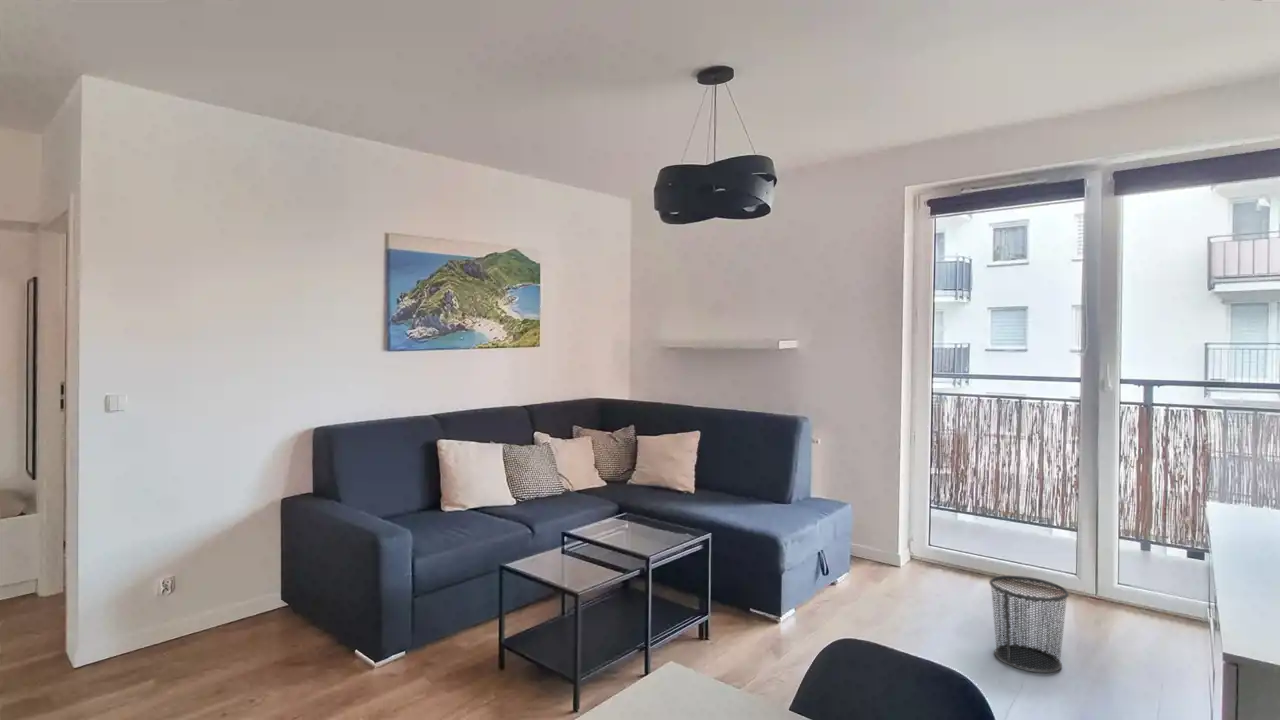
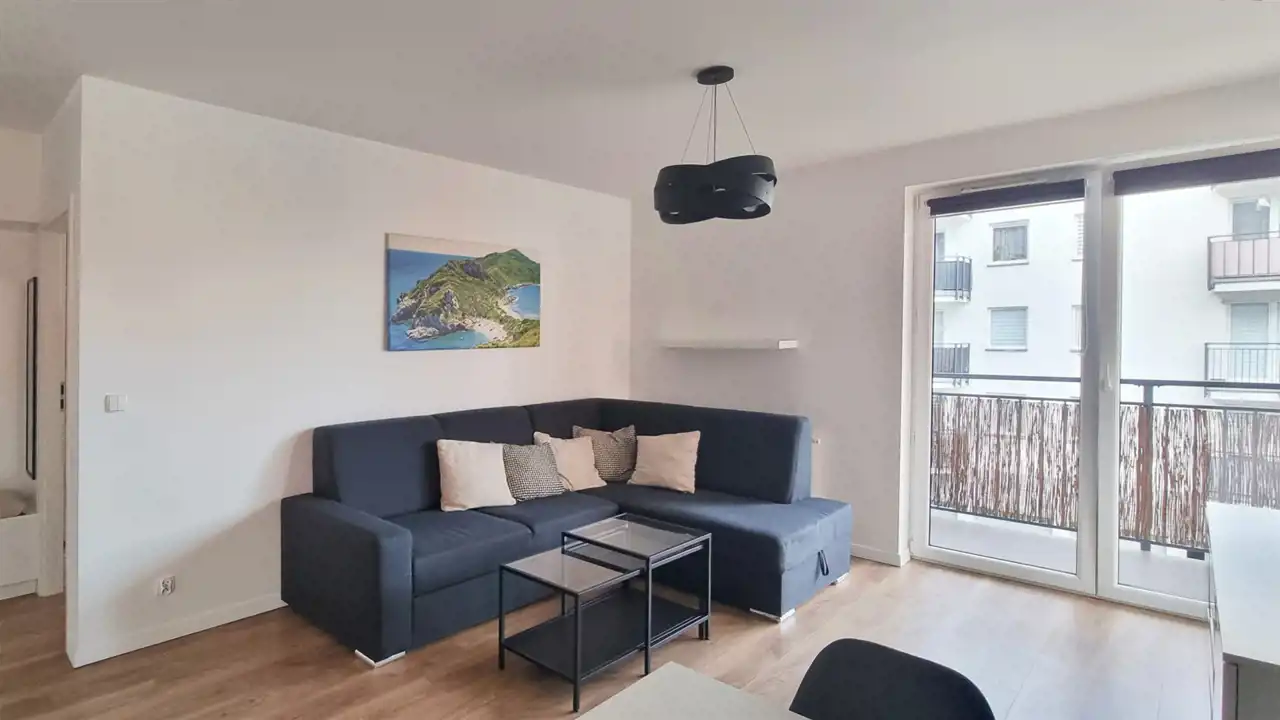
- waste bin [988,575,1070,674]
